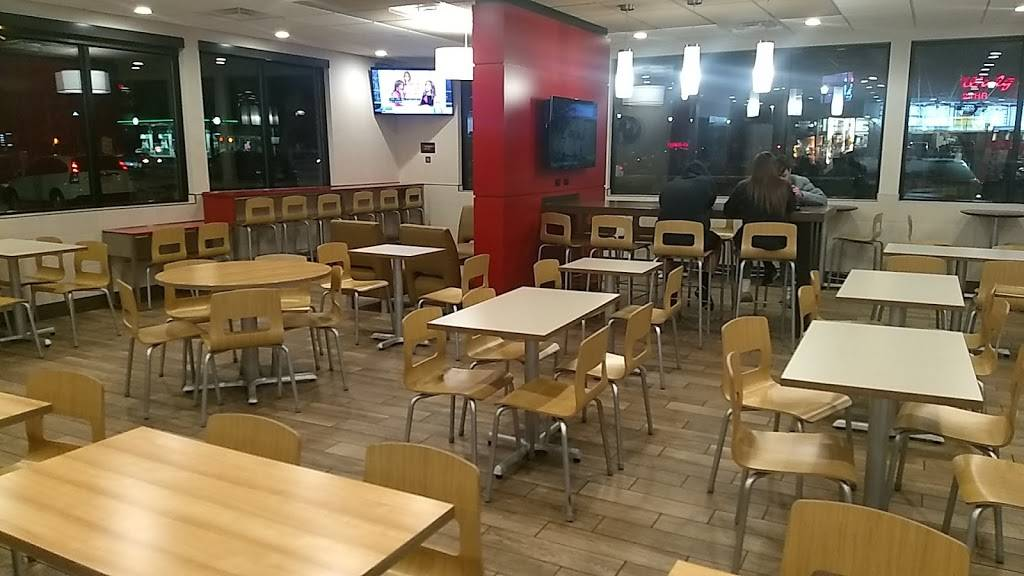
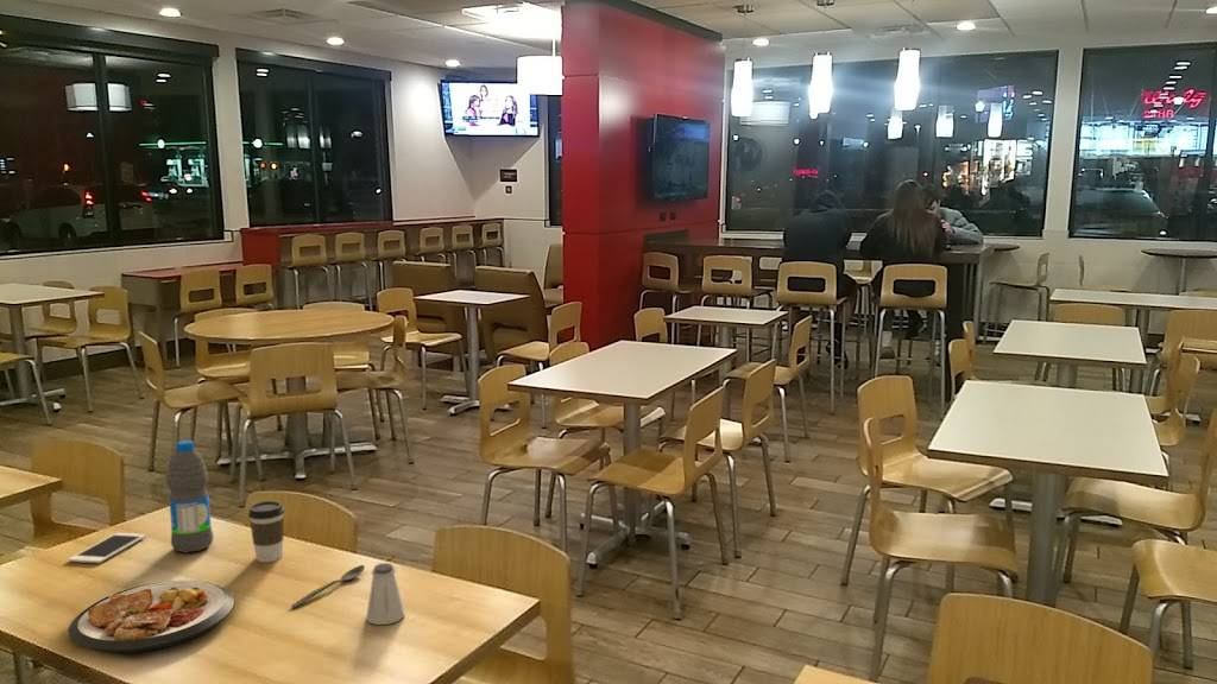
+ water bottle [165,439,215,555]
+ cell phone [68,532,147,564]
+ saltshaker [365,562,406,626]
+ coffee cup [247,500,285,563]
+ spoon [290,564,366,609]
+ plate [67,580,235,654]
